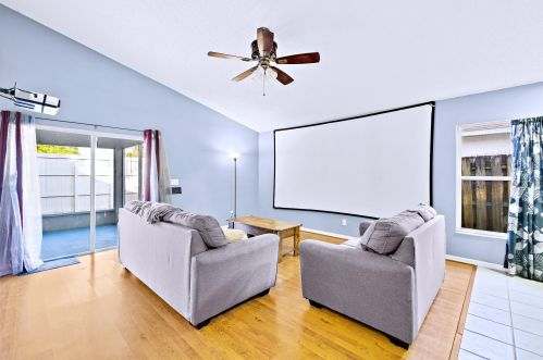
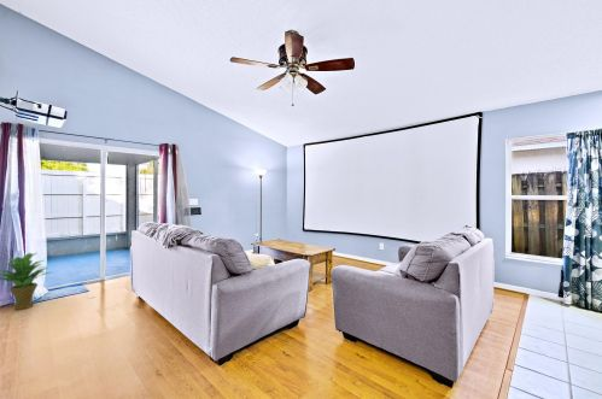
+ potted plant [0,252,52,311]
